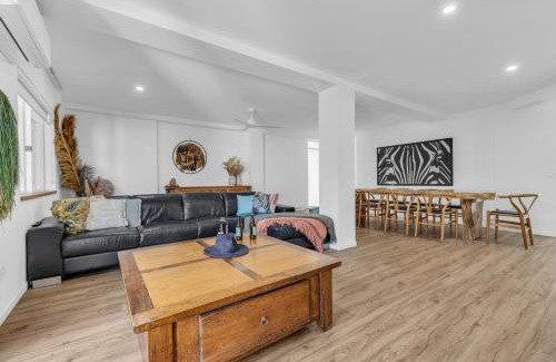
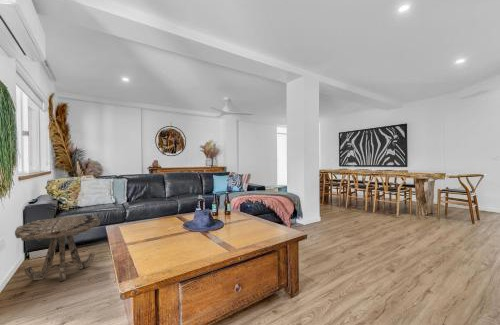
+ side table [14,214,101,282]
